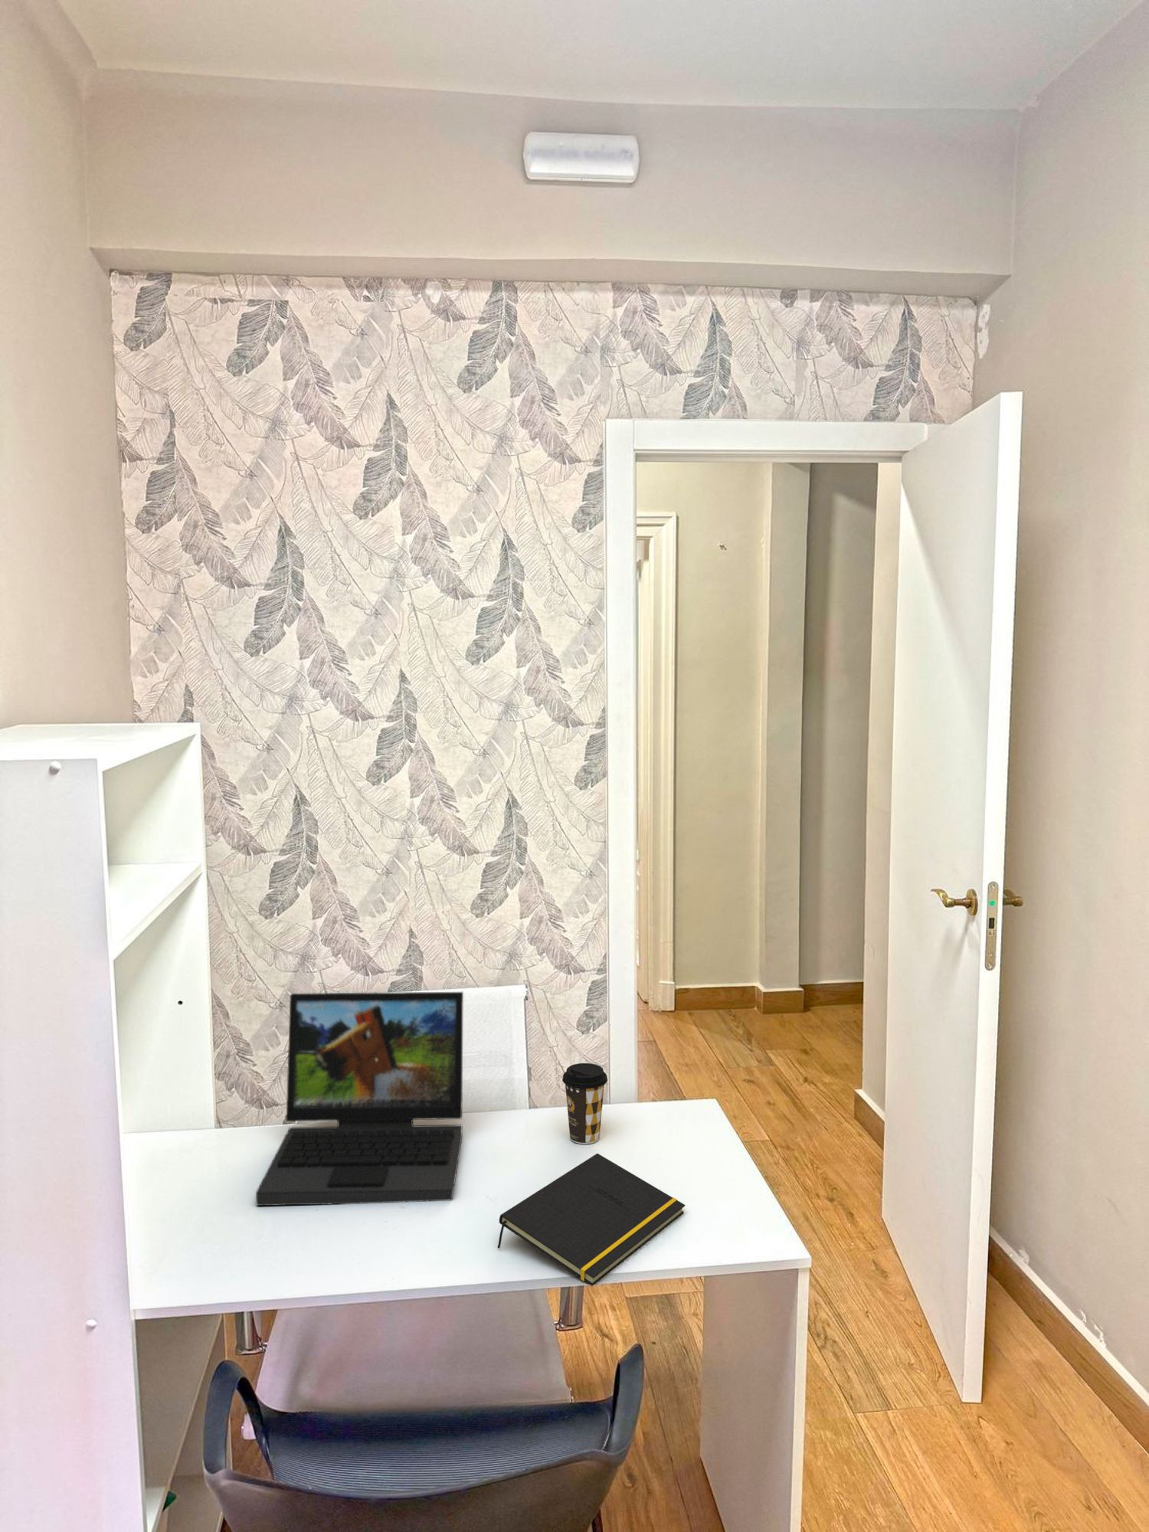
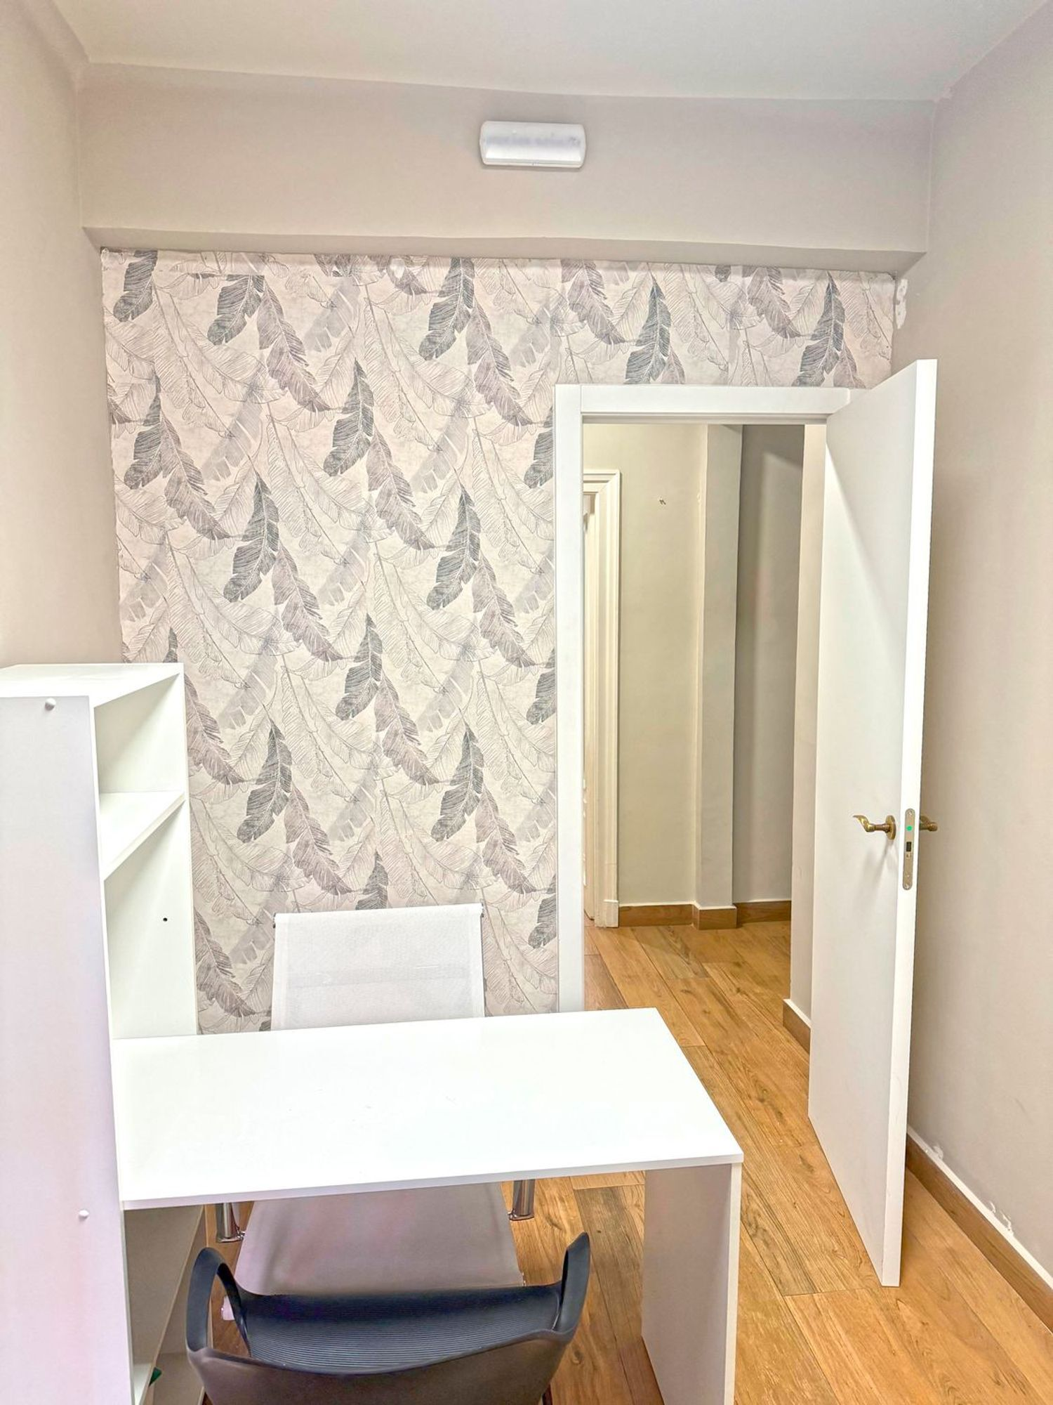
- notepad [497,1153,686,1287]
- laptop [255,992,465,1206]
- coffee cup [561,1063,608,1145]
